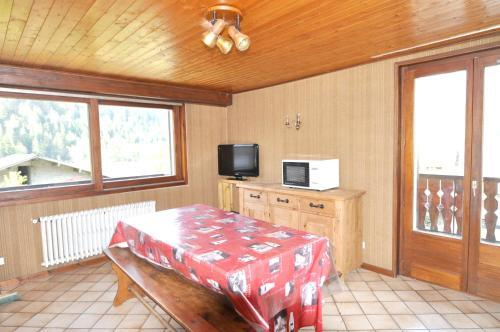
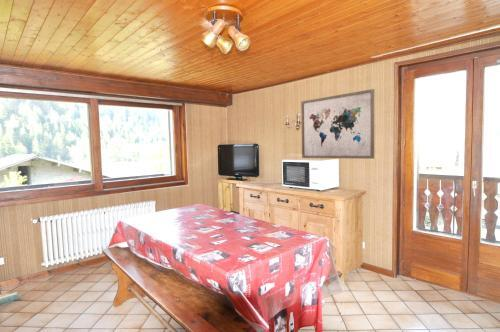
+ wall art [300,88,375,160]
